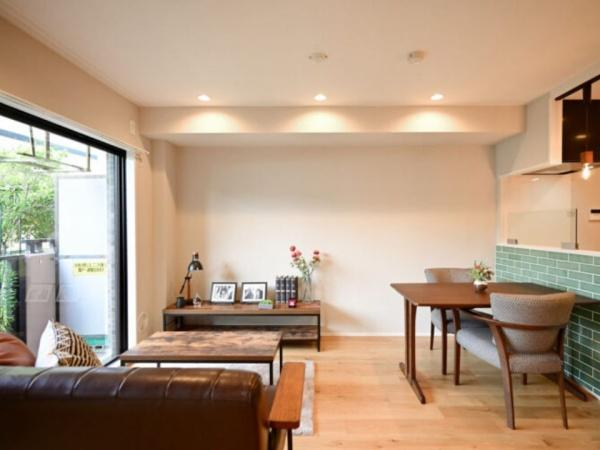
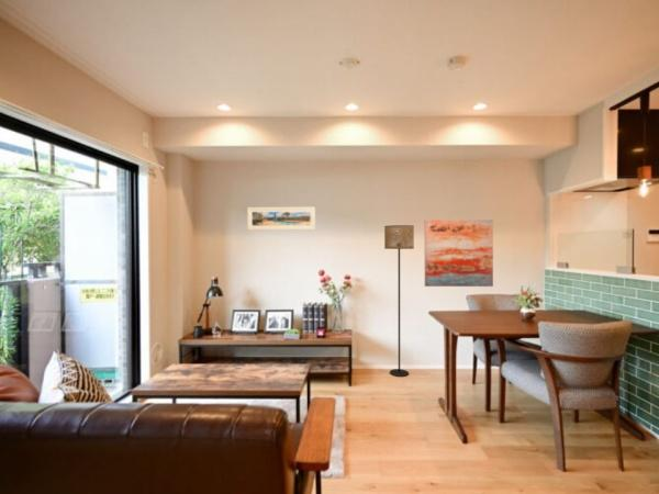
+ wall art [424,218,494,288]
+ floor lamp [383,224,415,378]
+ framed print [246,206,316,232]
